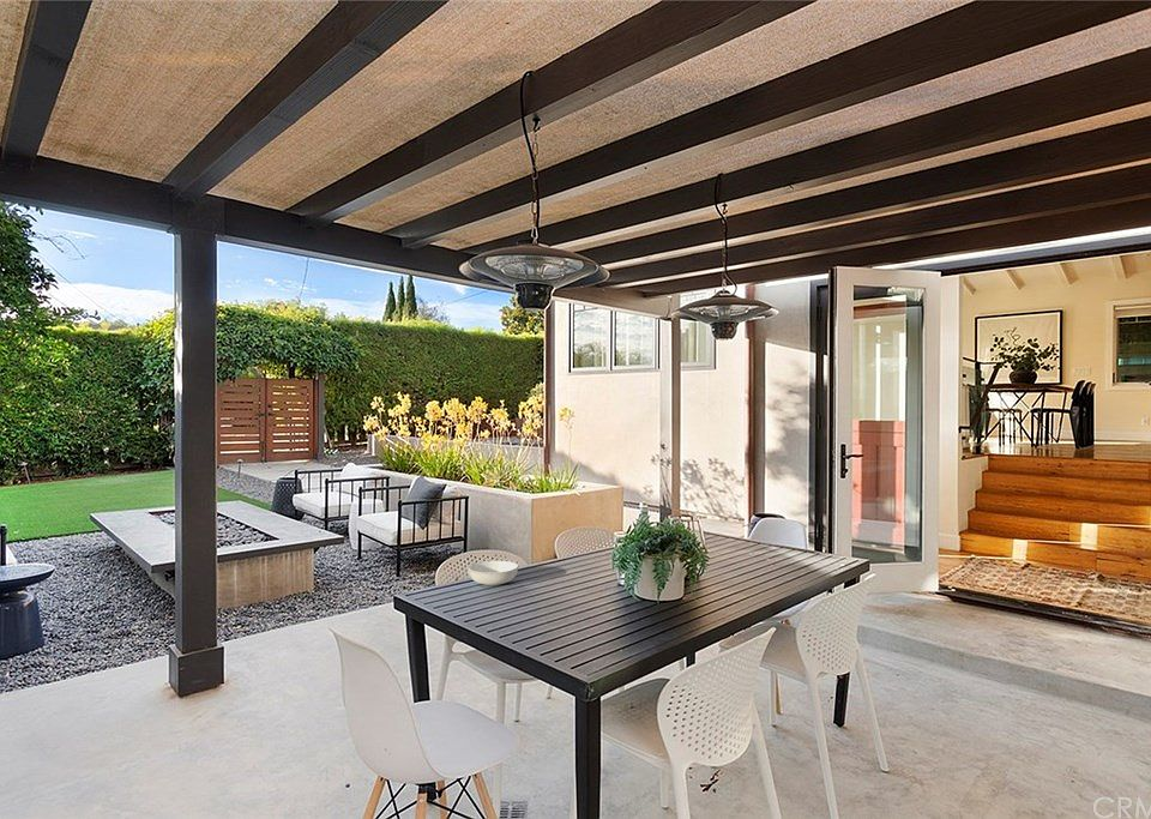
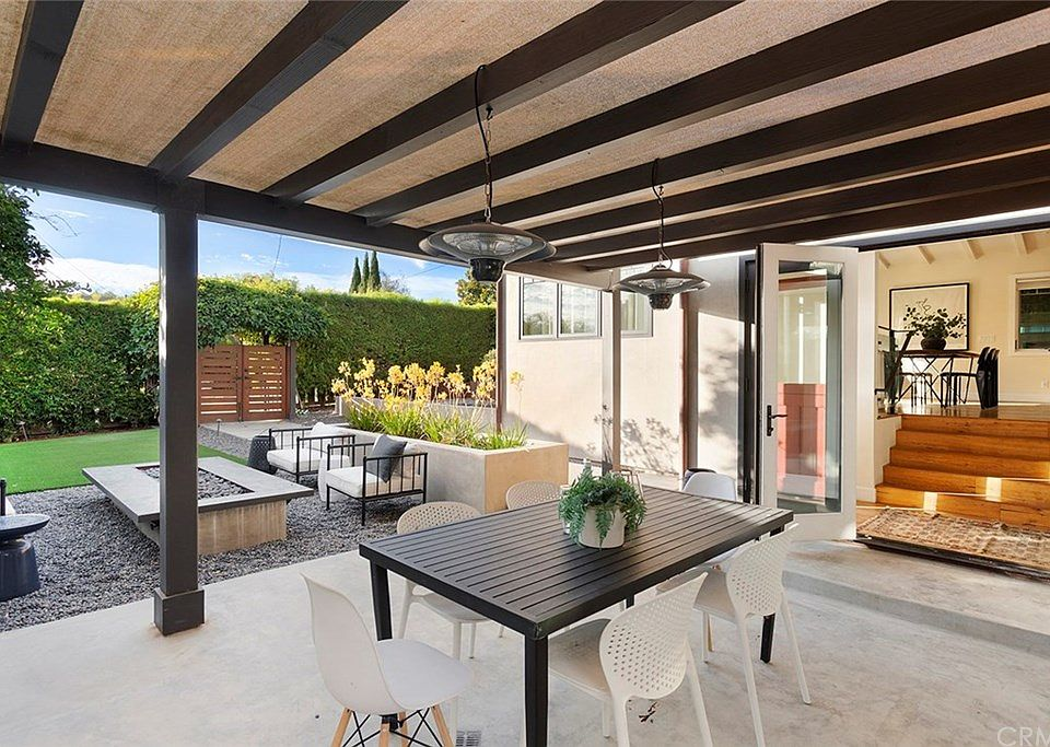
- serving bowl [468,560,519,586]
